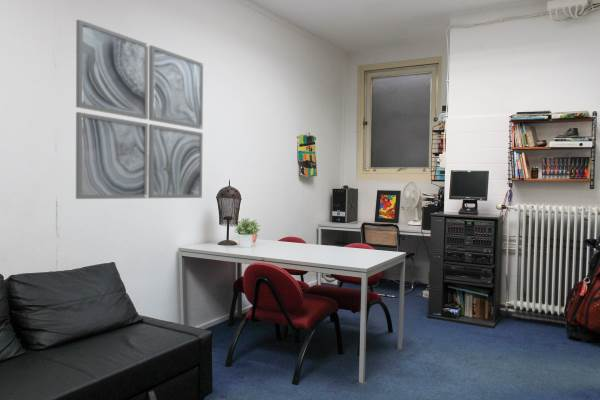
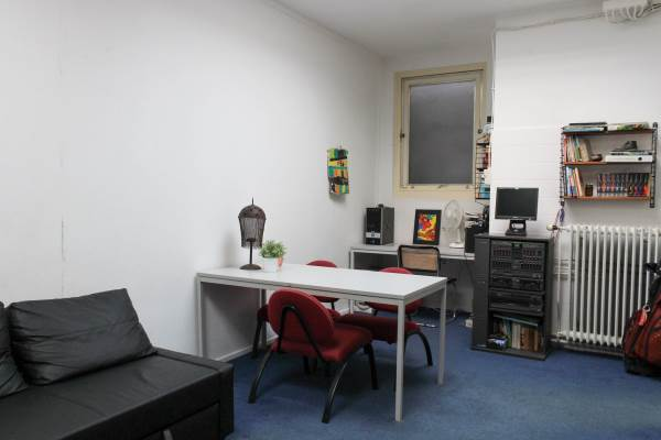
- wall art [75,18,204,200]
